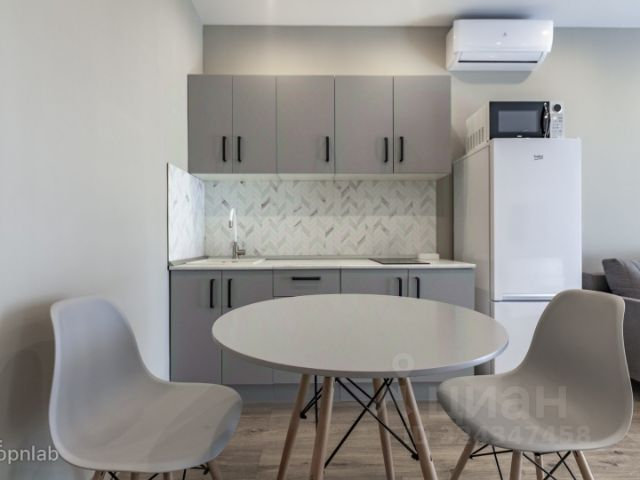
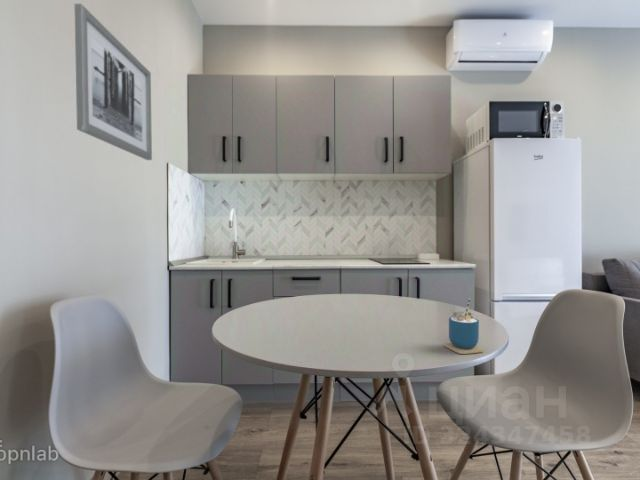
+ wall art [74,3,153,161]
+ cup [443,297,485,355]
